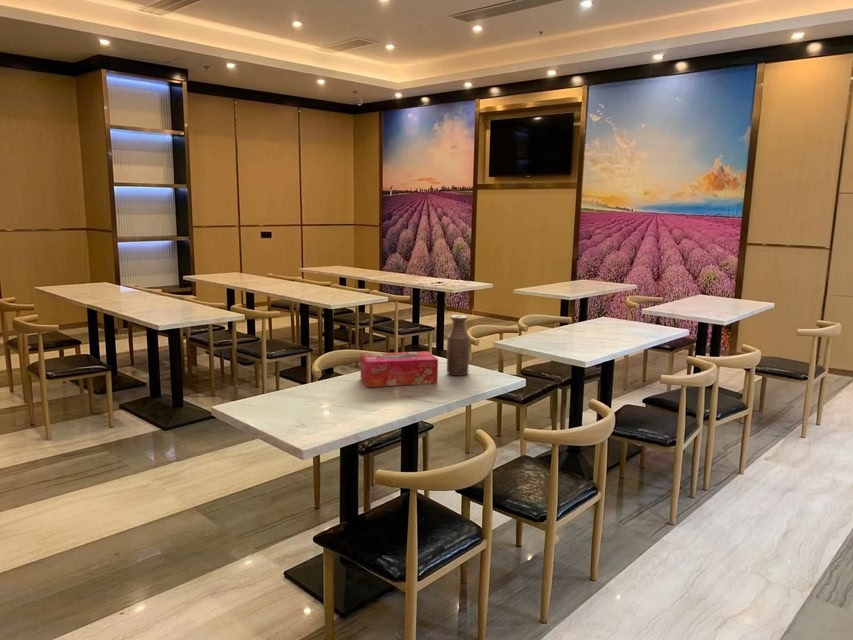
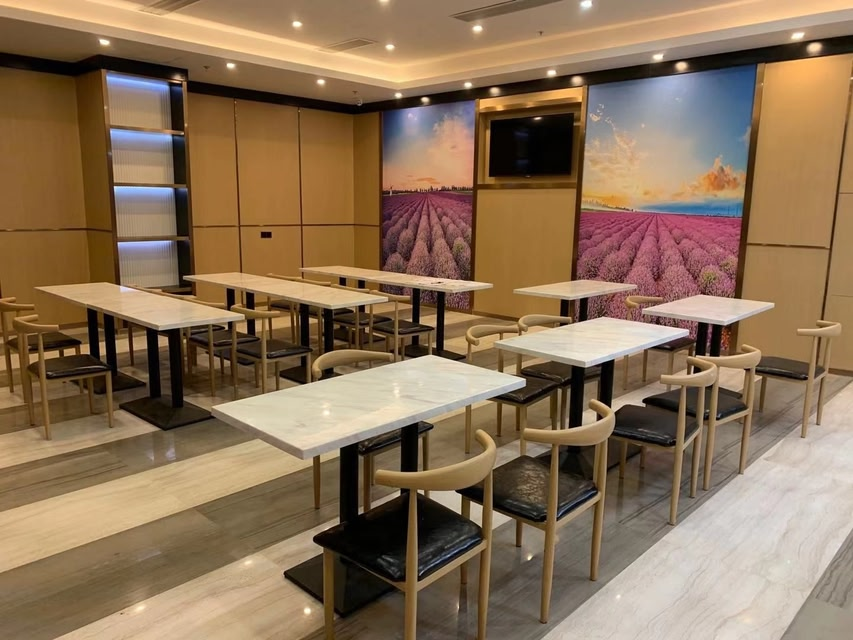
- tissue box [360,350,439,388]
- bottle [446,314,471,376]
